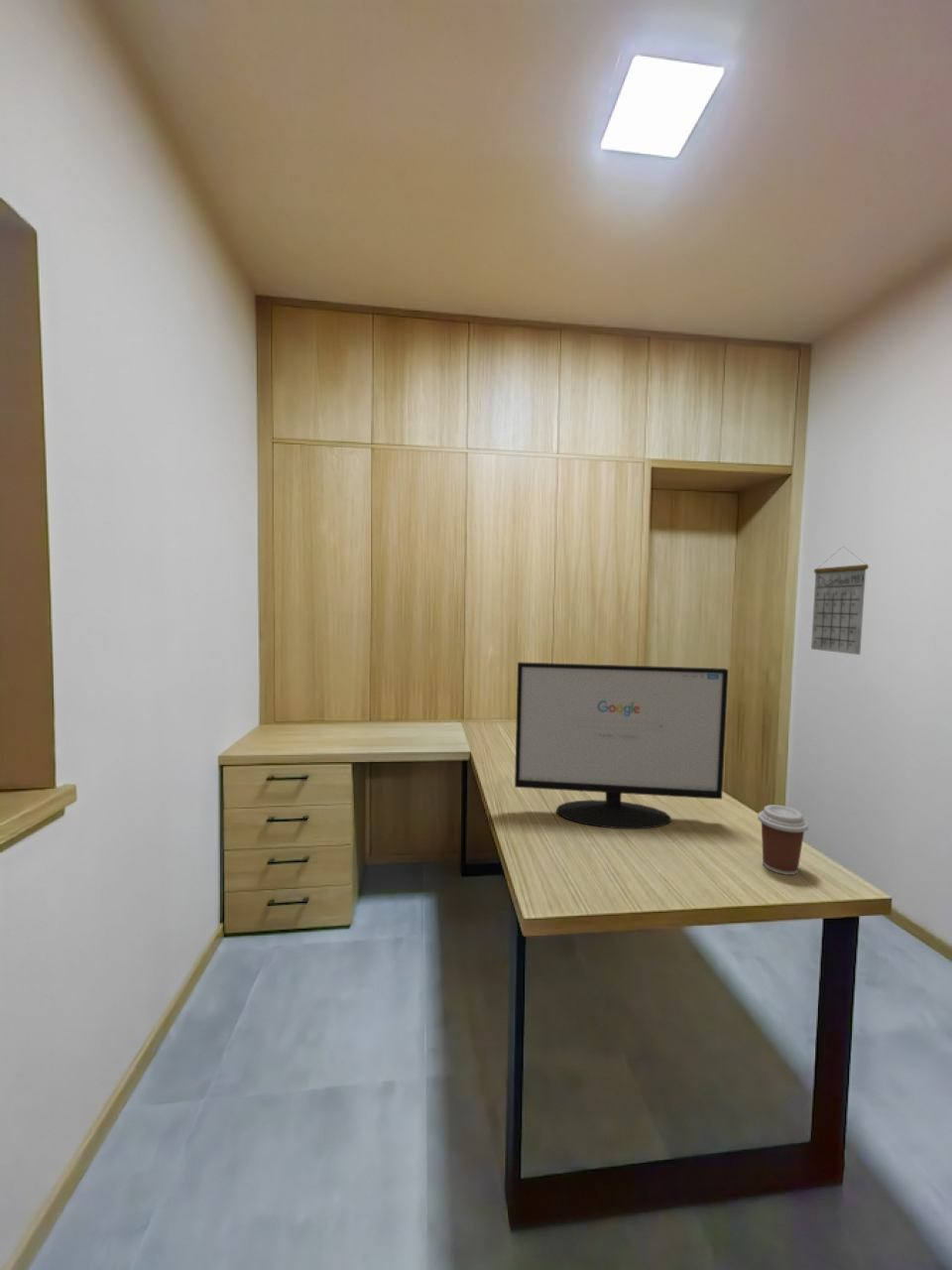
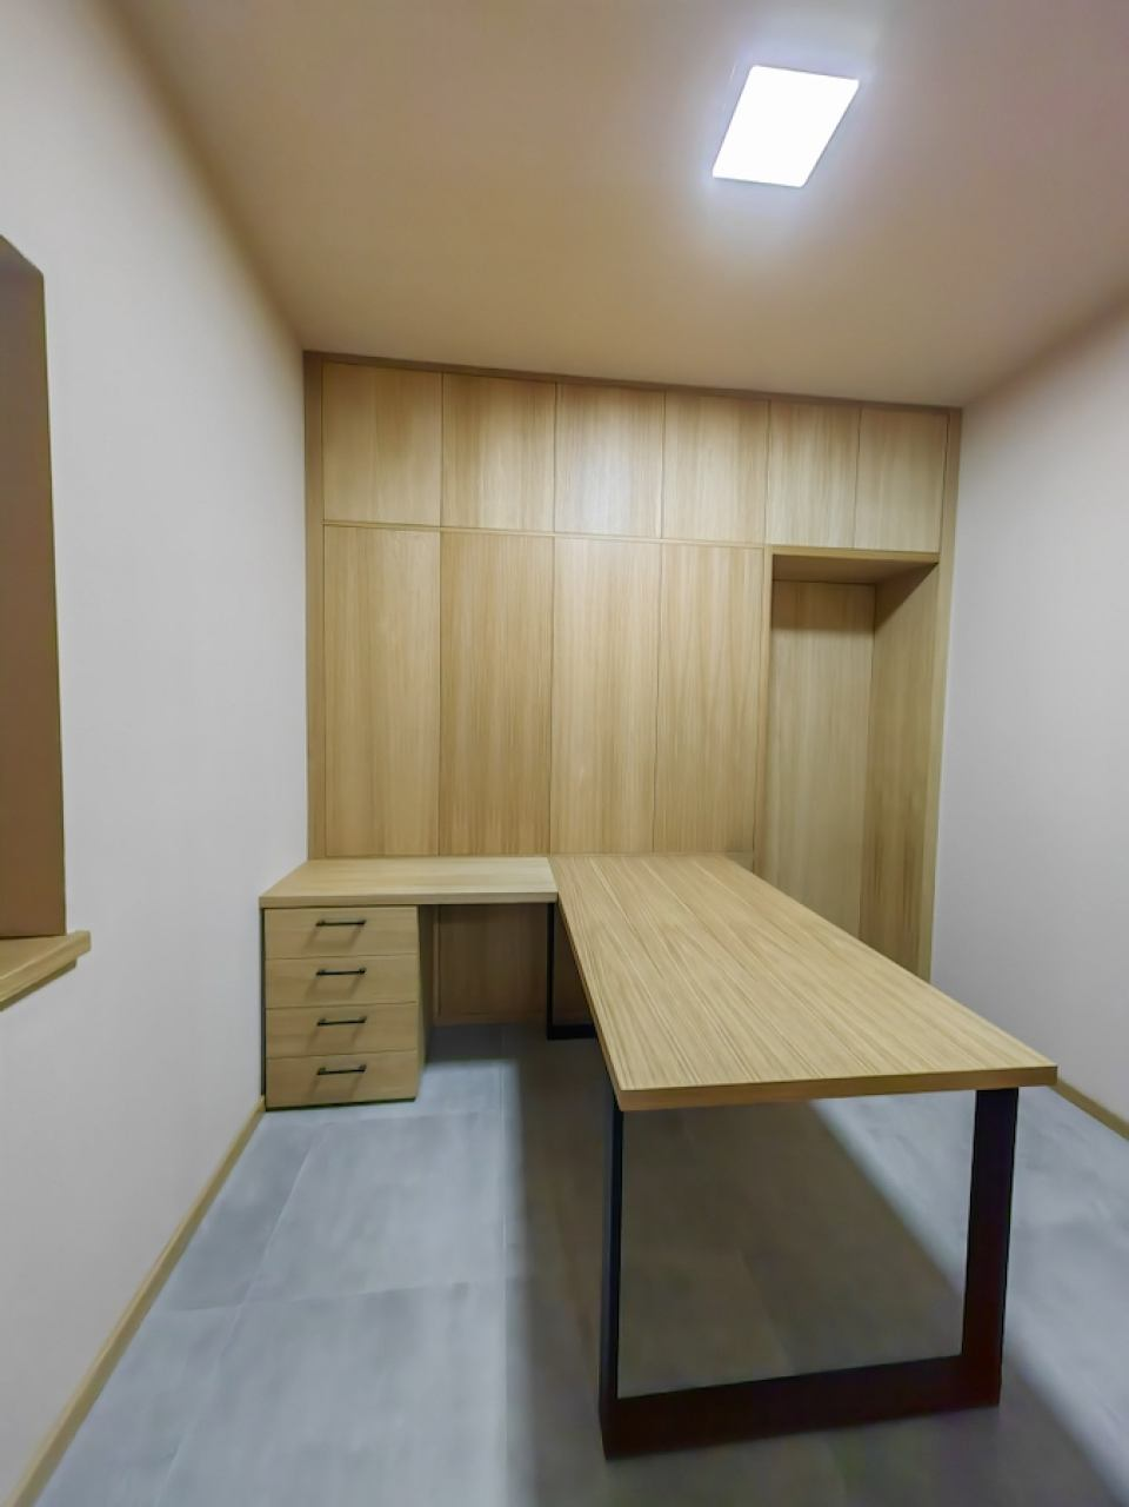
- coffee cup [757,804,809,876]
- calendar [810,546,870,656]
- computer monitor [514,661,729,829]
